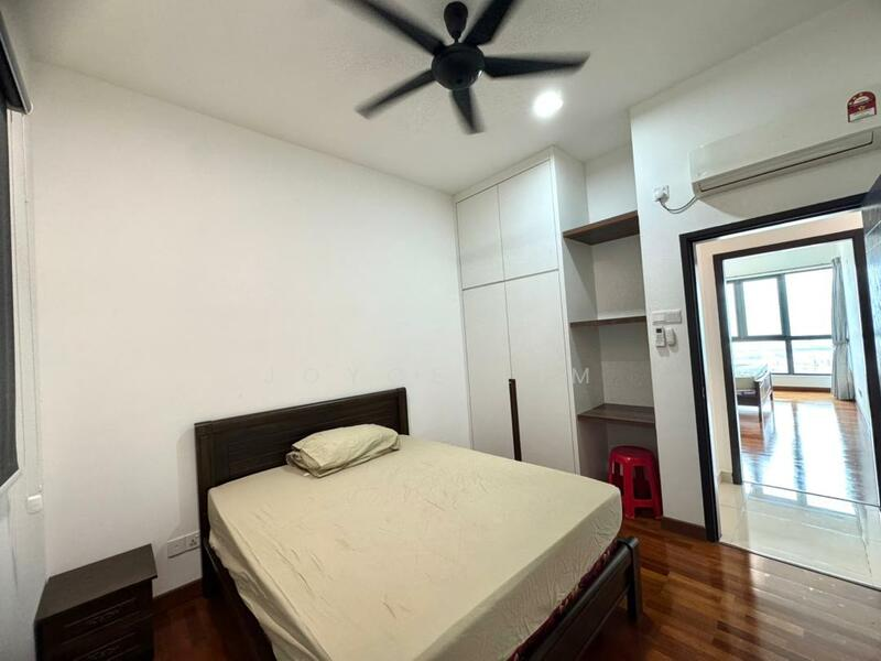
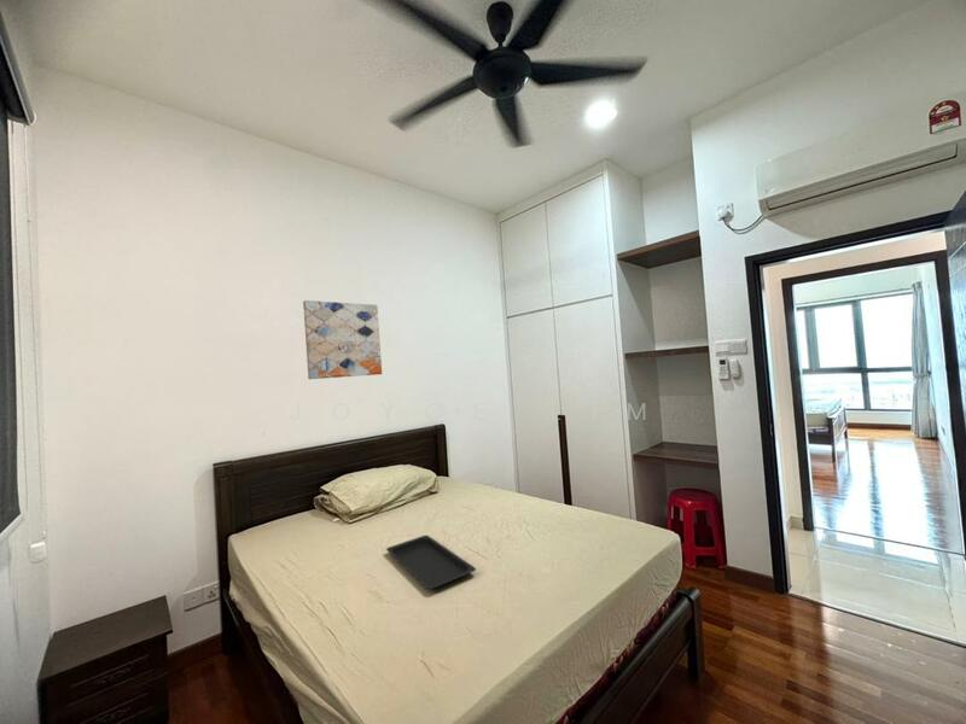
+ serving tray [385,535,477,590]
+ wall art [302,299,383,380]
